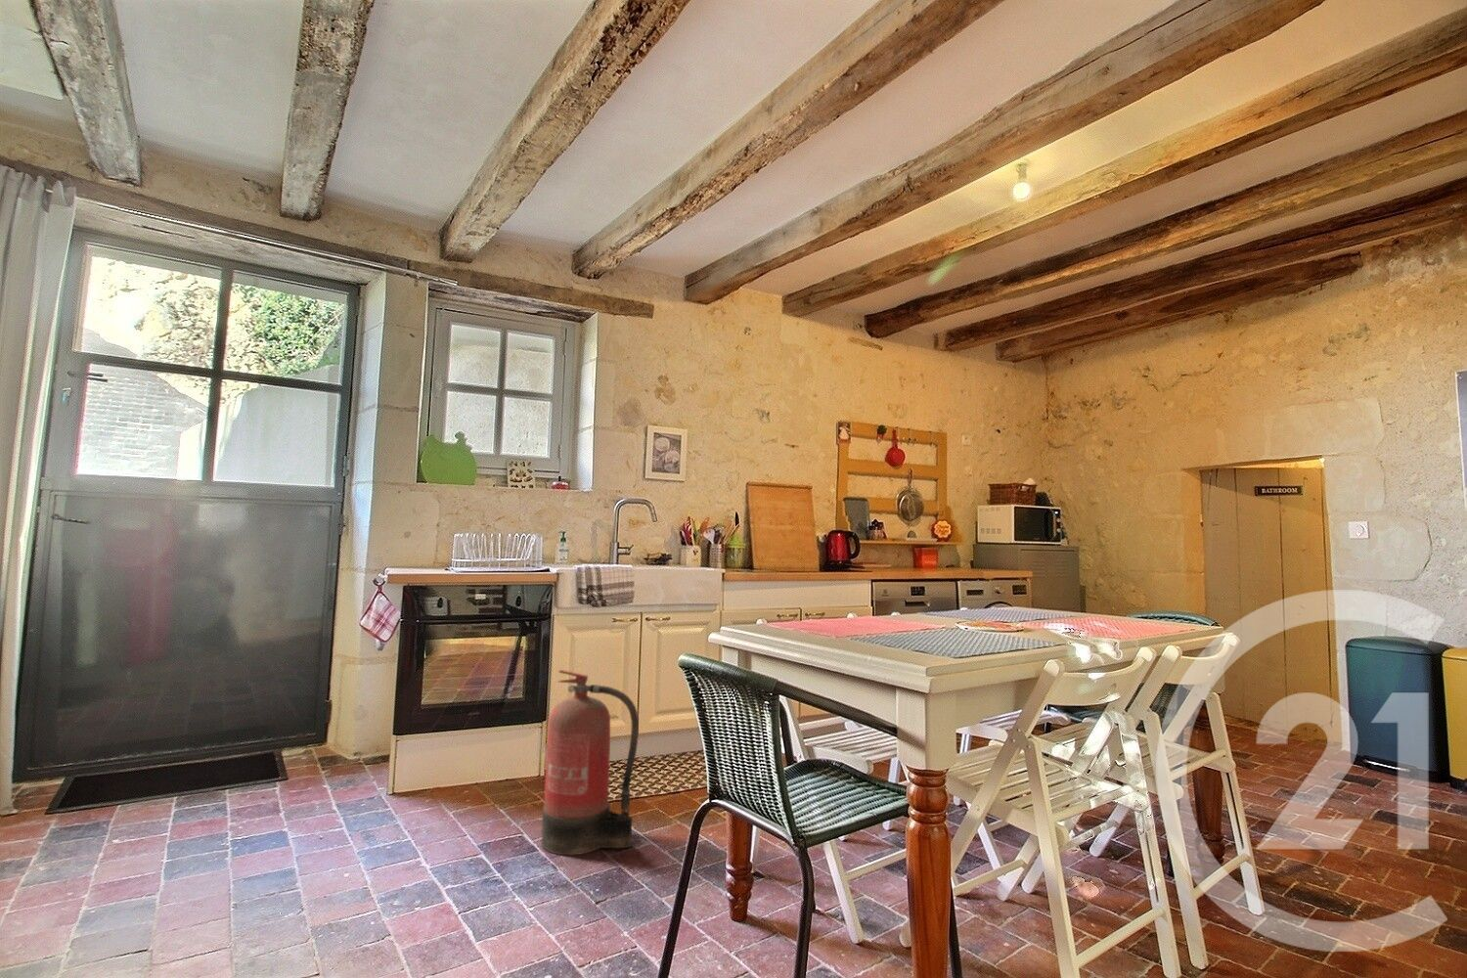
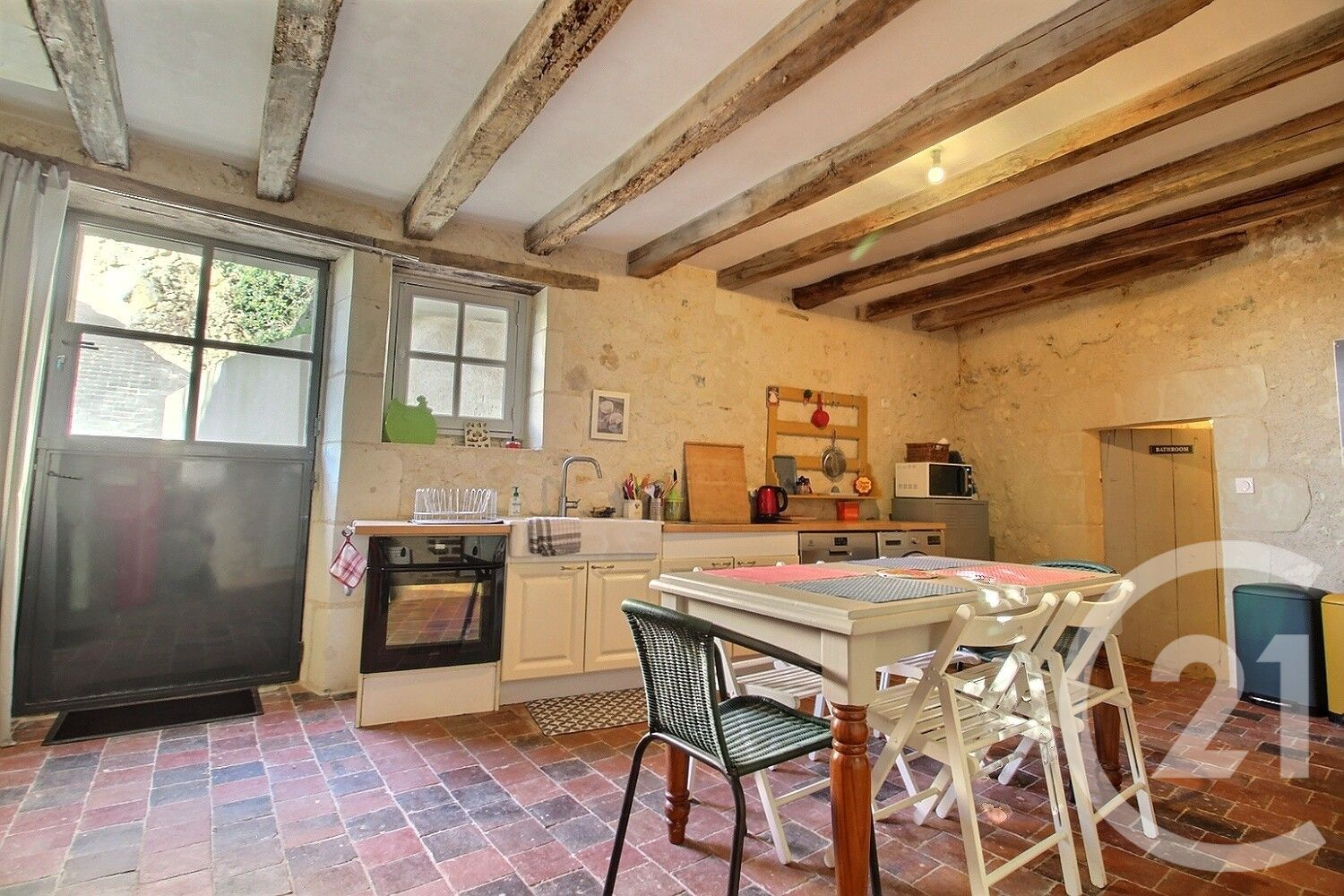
- fire extinguisher [540,669,640,856]
